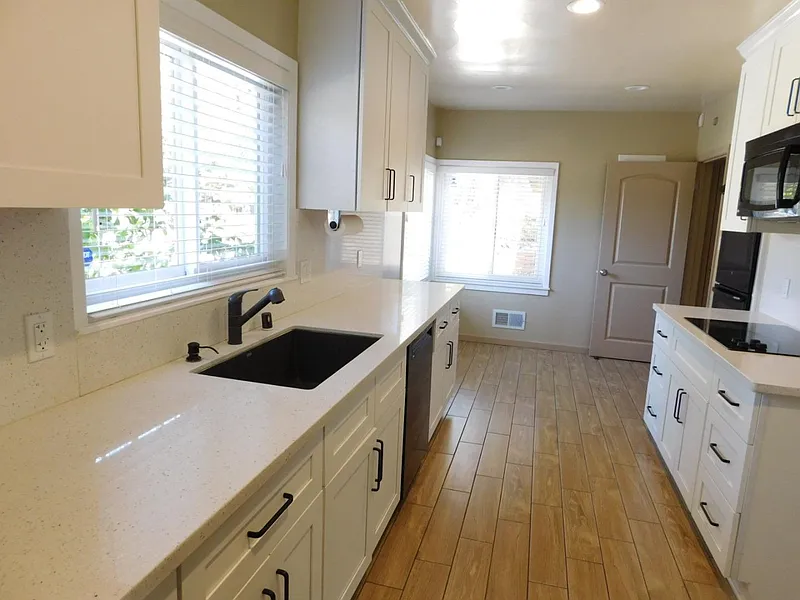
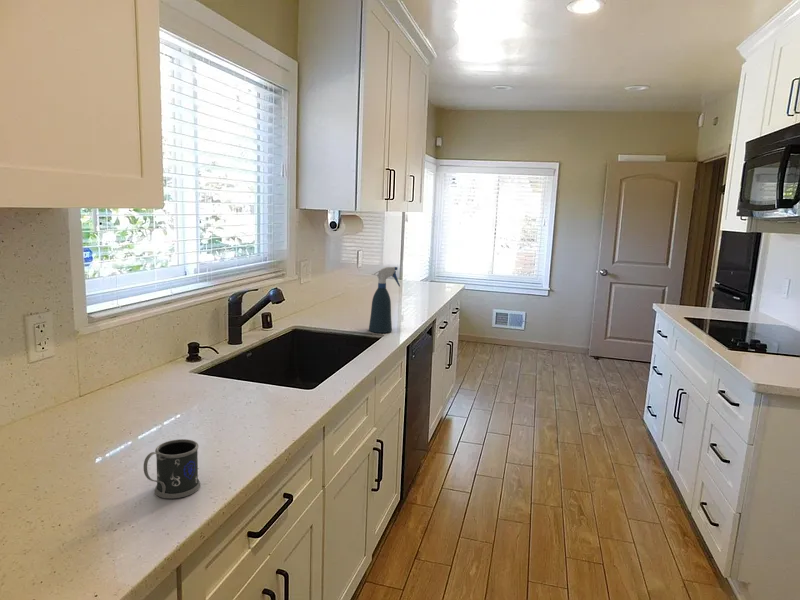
+ spray bottle [368,266,401,334]
+ mug [143,438,201,499]
